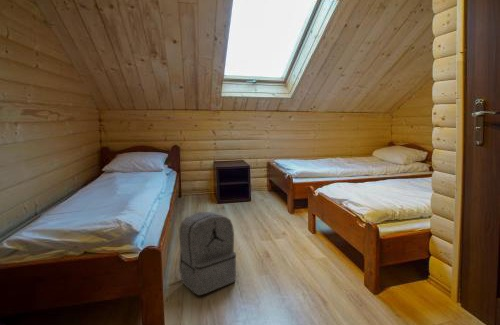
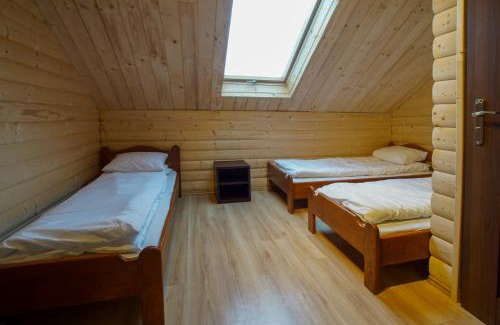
- backpack [178,211,237,296]
